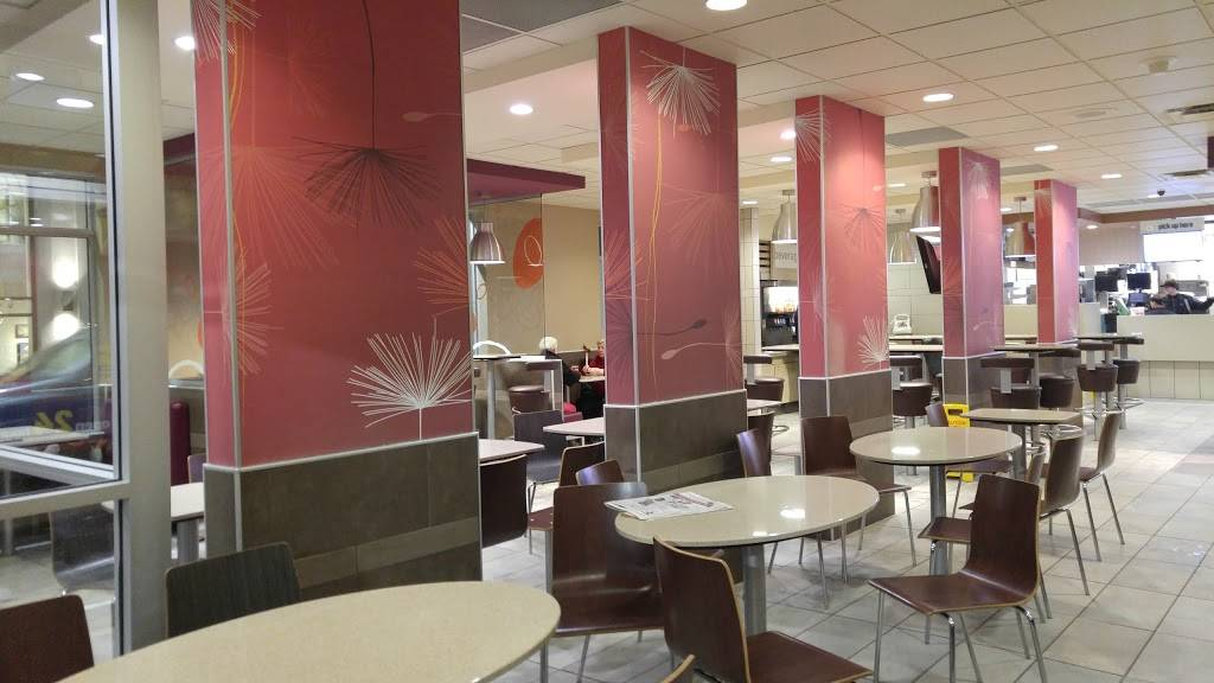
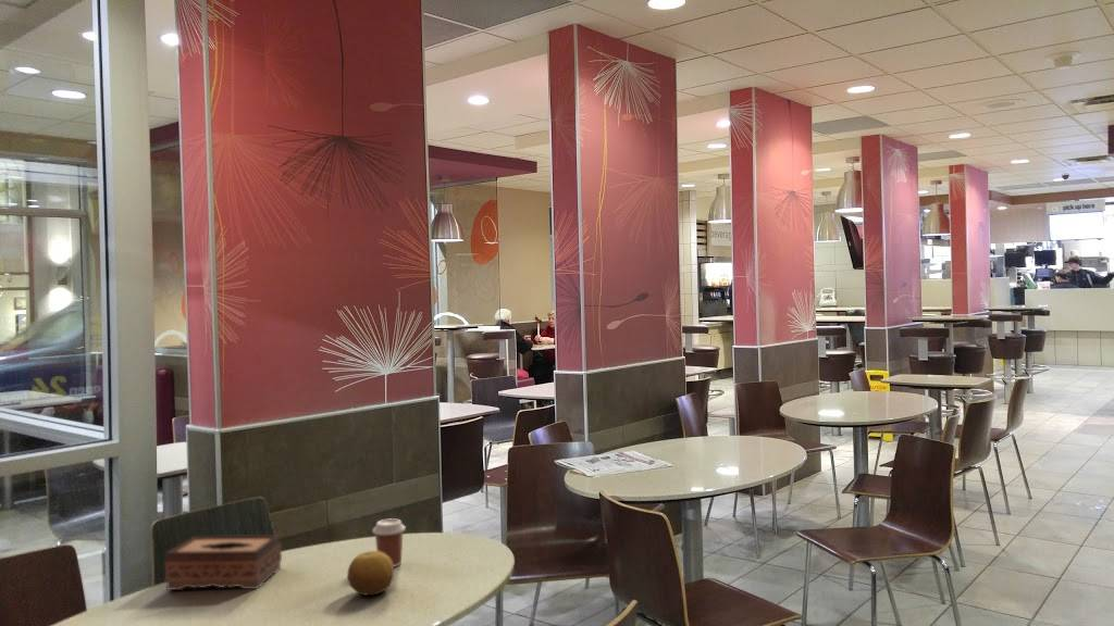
+ coffee cup [372,517,407,568]
+ tissue box [164,534,283,591]
+ fruit [346,550,395,596]
